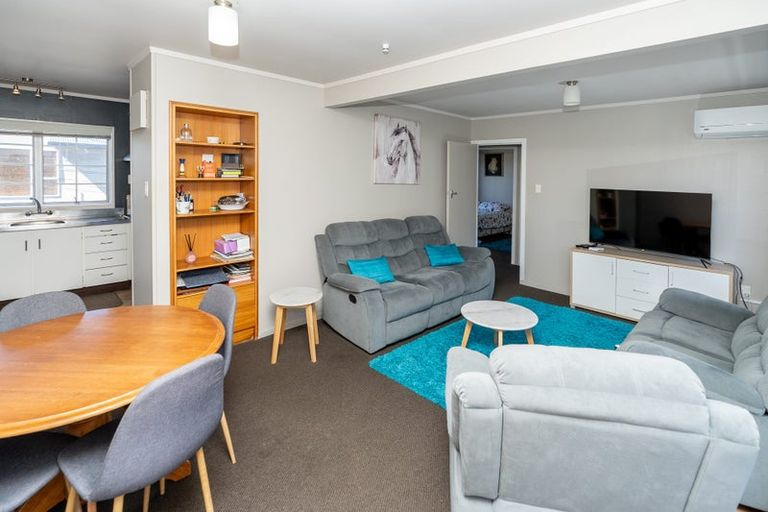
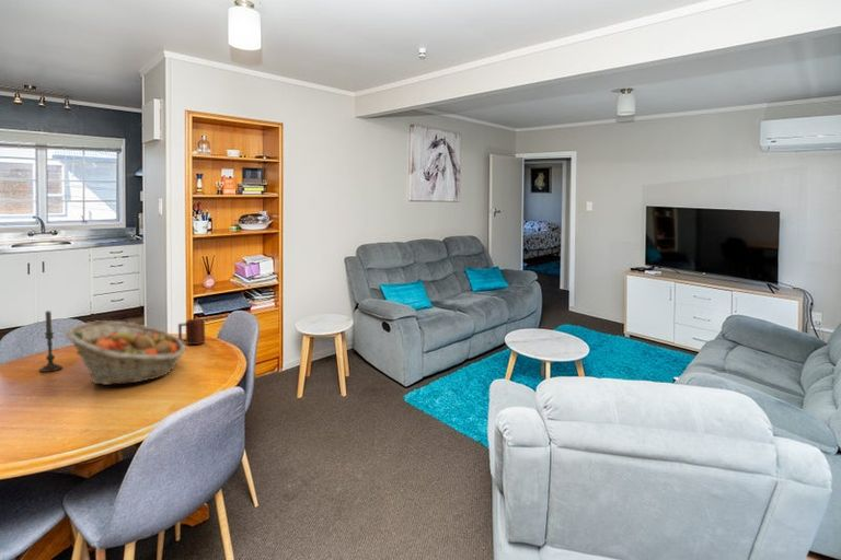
+ fruit basket [65,319,187,386]
+ candle [38,311,64,373]
+ mug [177,318,206,346]
